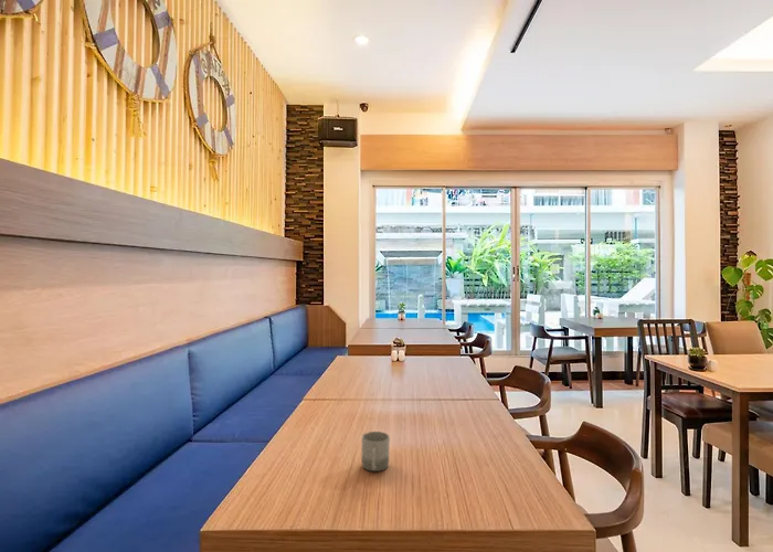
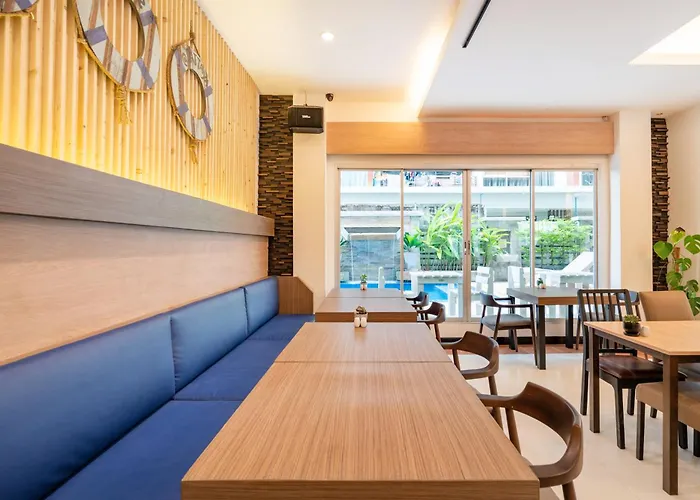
- cup [361,431,391,473]
